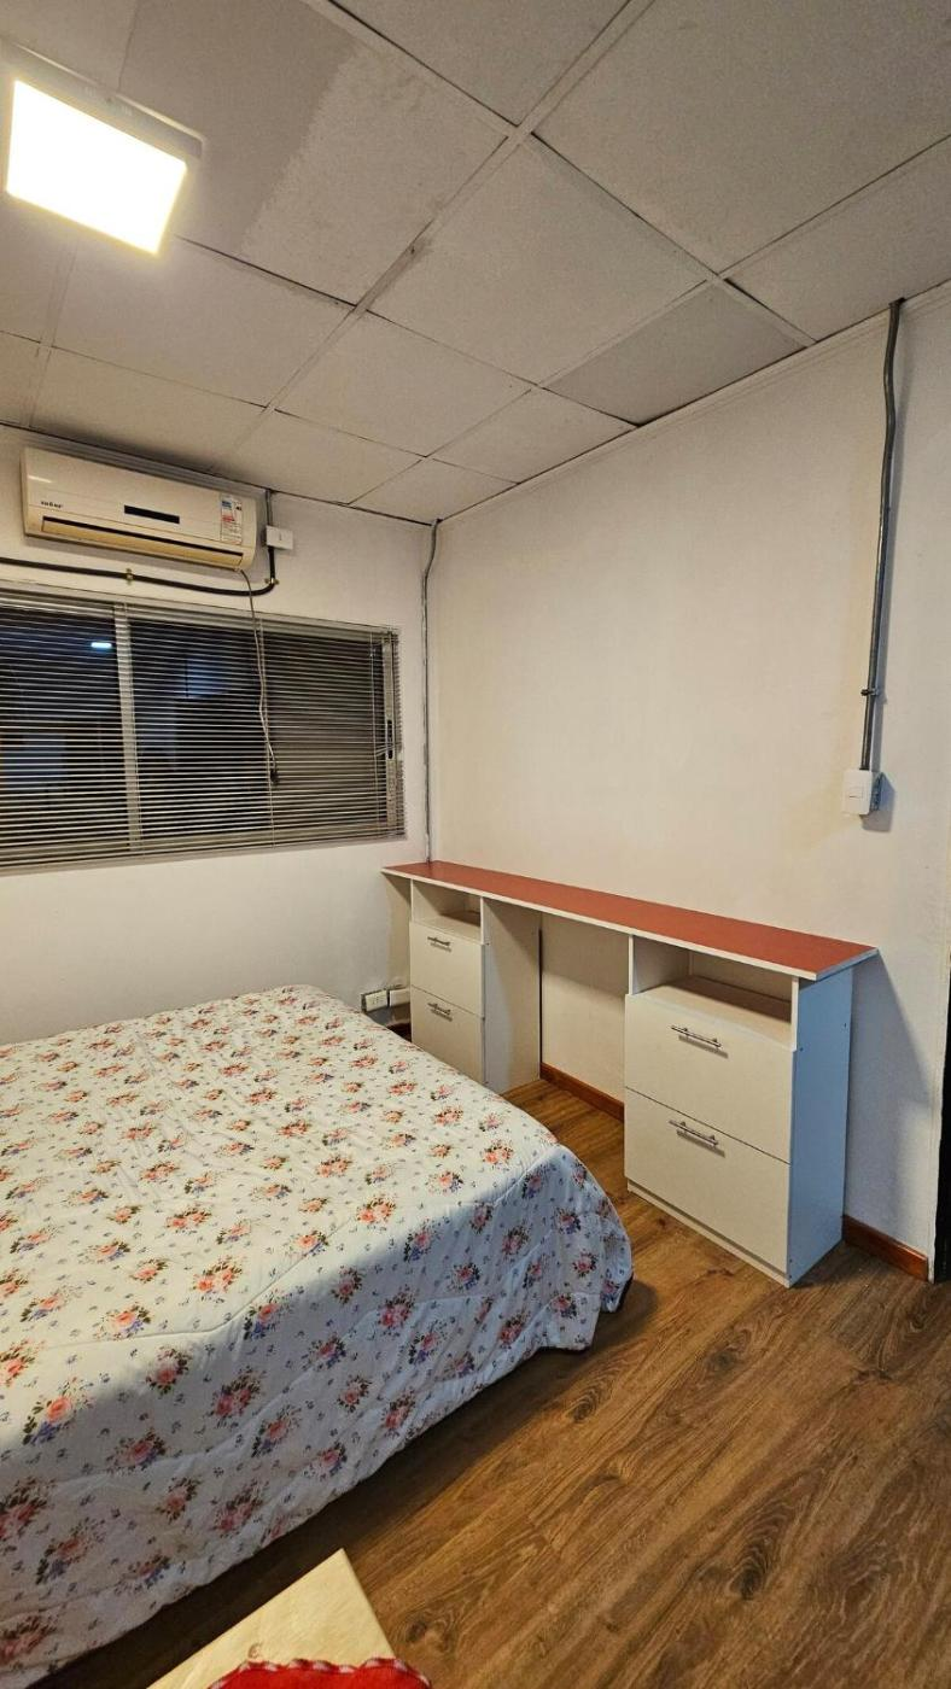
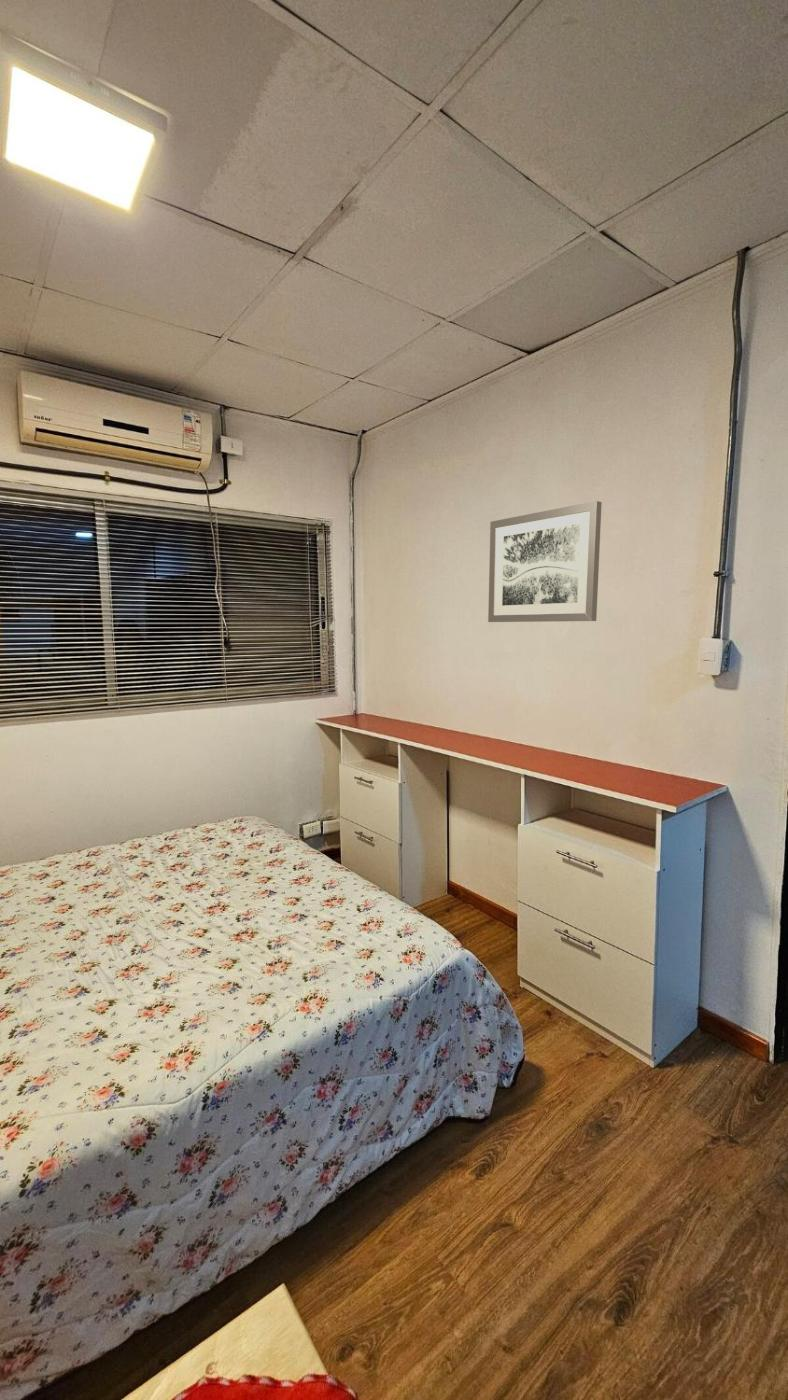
+ wall art [487,500,603,623]
